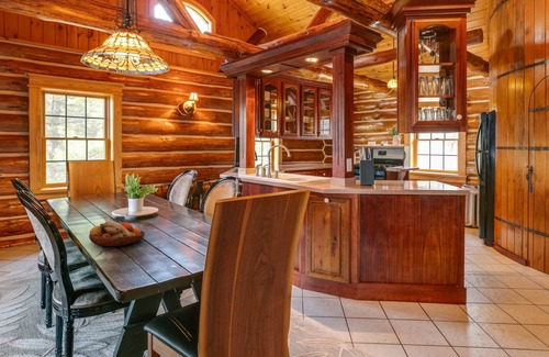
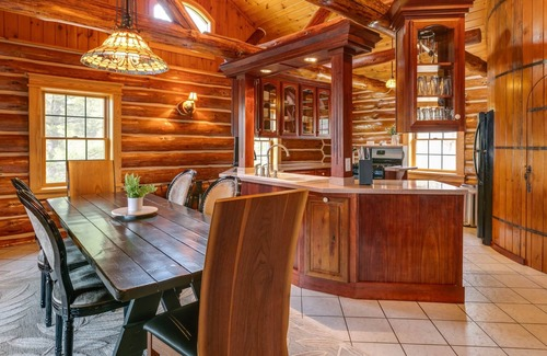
- fruit bowl [88,220,146,247]
